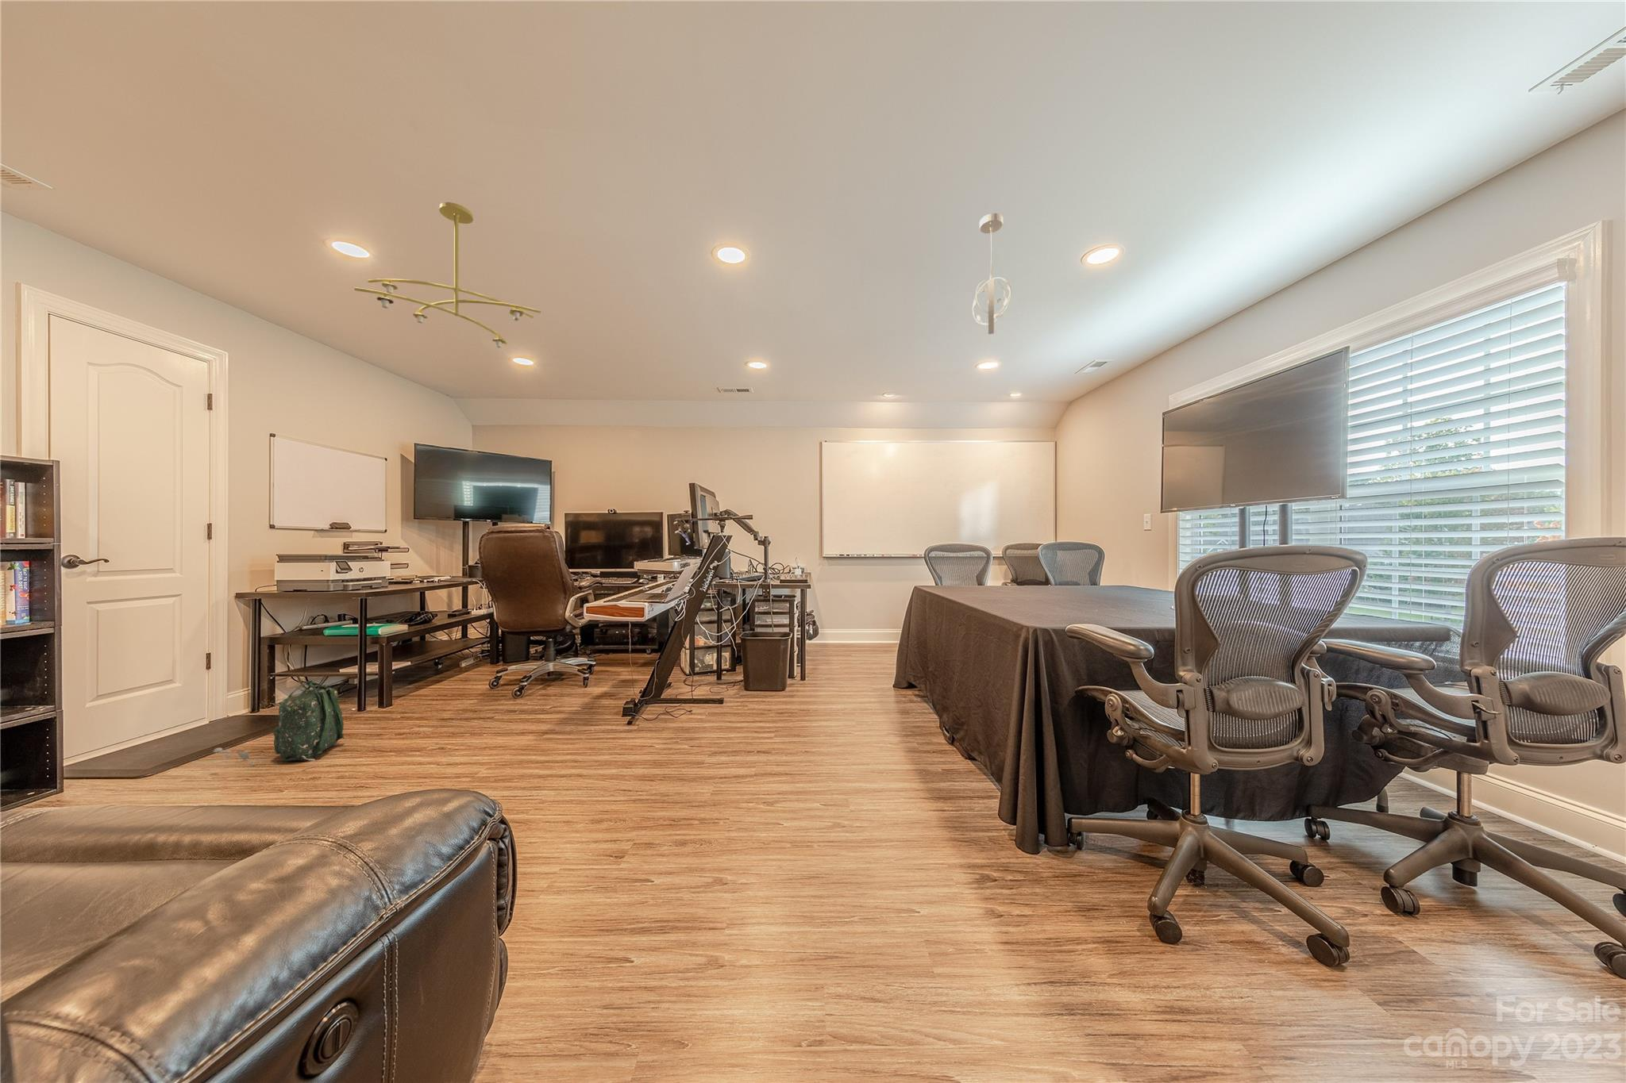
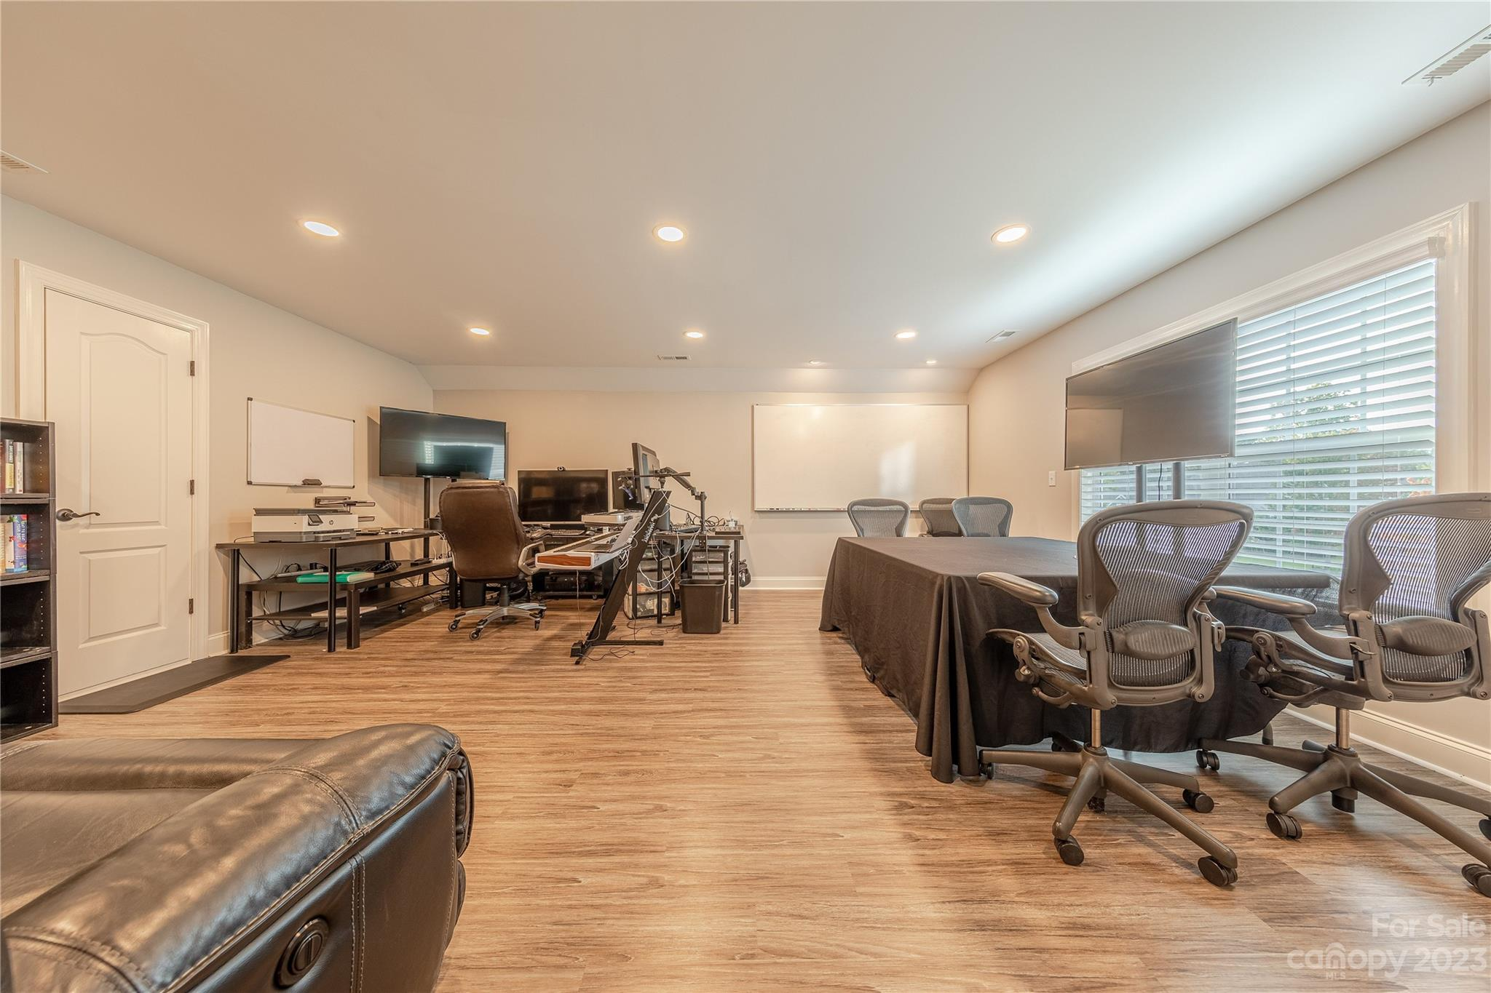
- backpack [212,679,346,765]
- pendant light [972,213,1012,335]
- ceiling light fixture [353,202,542,348]
